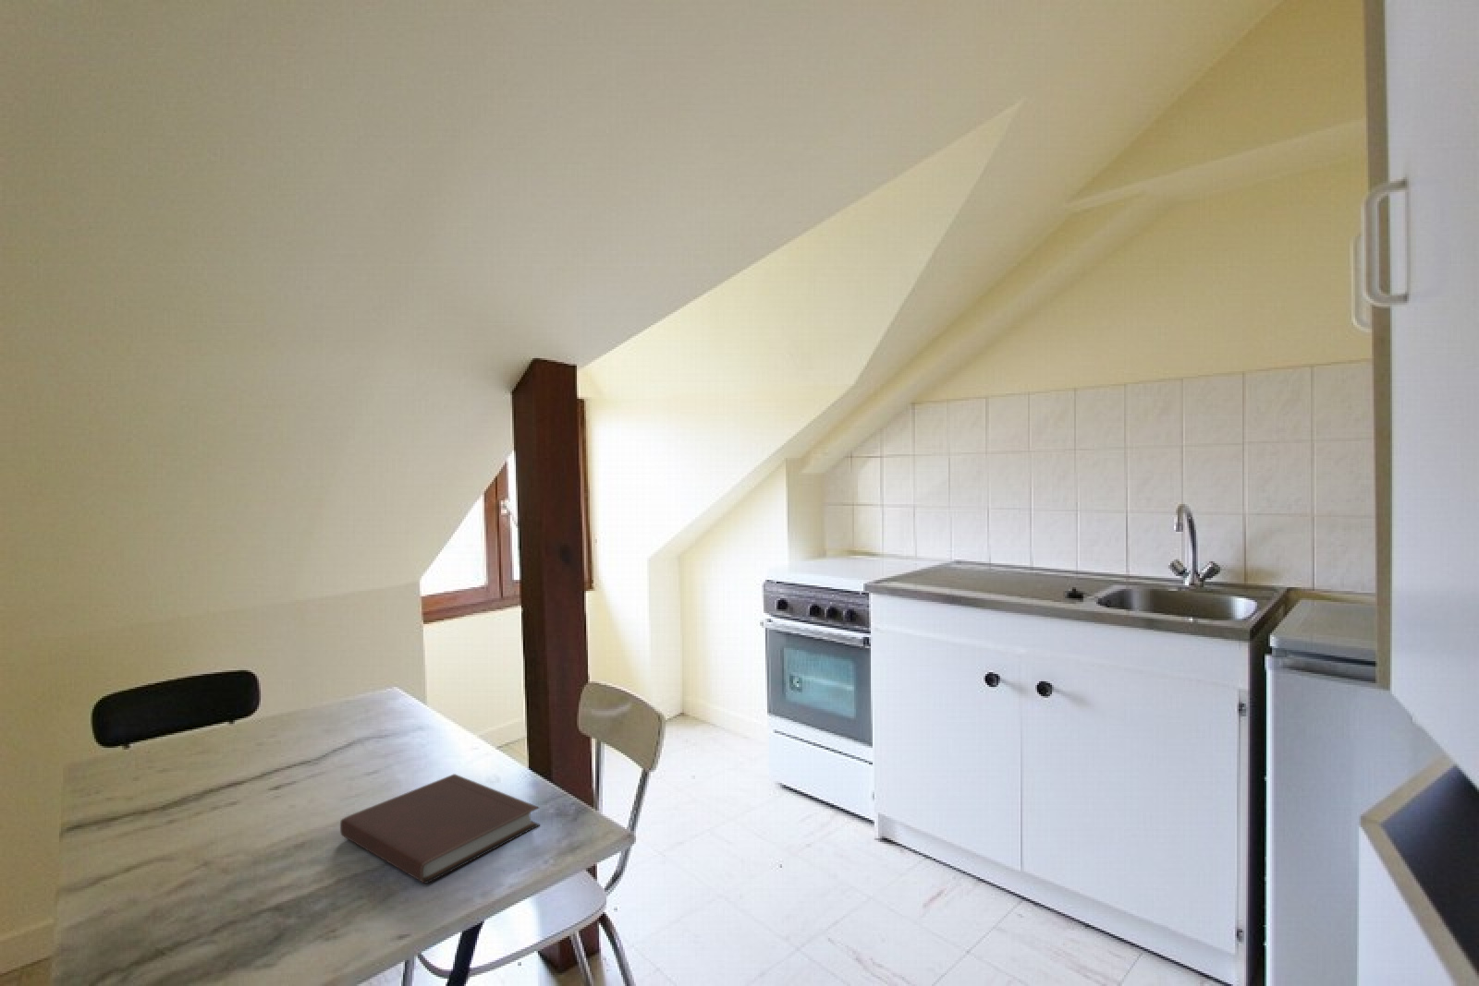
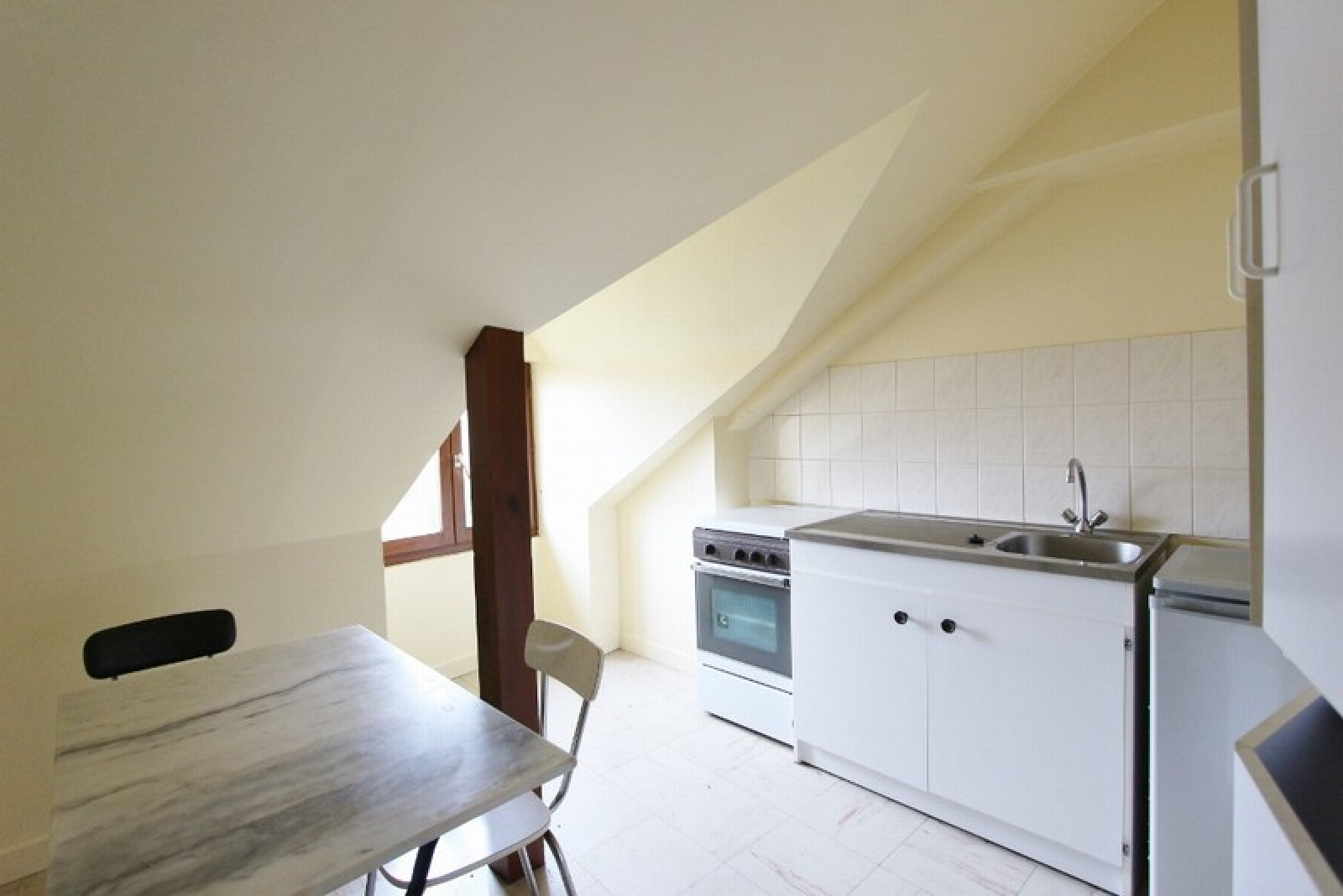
- notebook [339,773,541,885]
